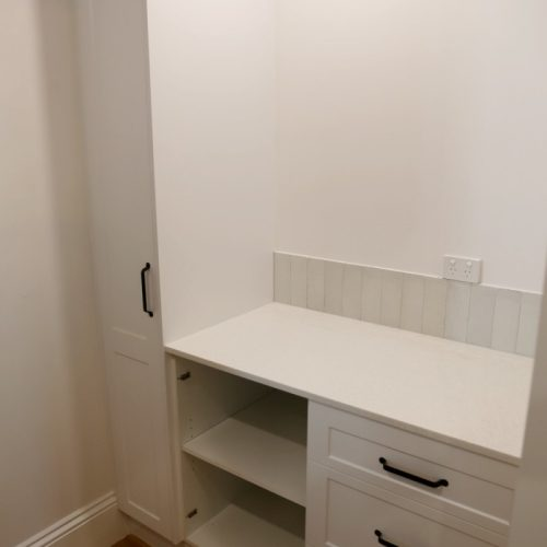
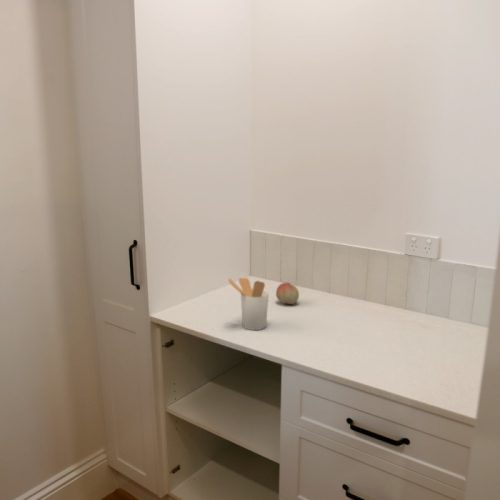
+ fruit [275,282,300,305]
+ utensil holder [227,277,270,331]
